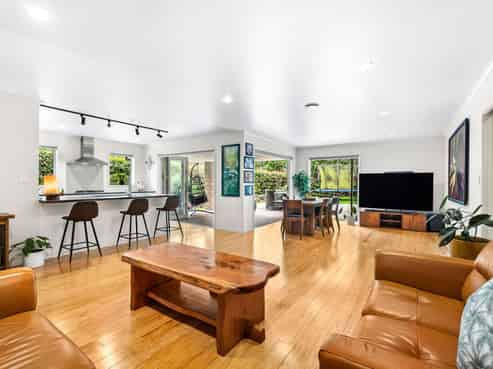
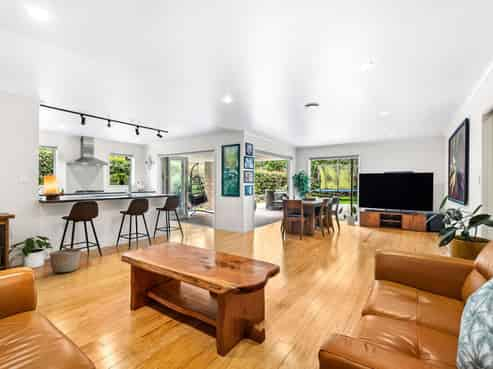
+ basket [48,247,82,274]
